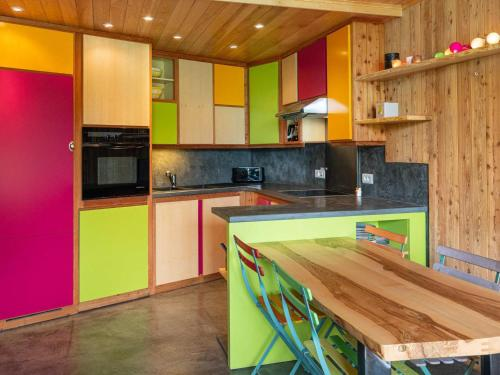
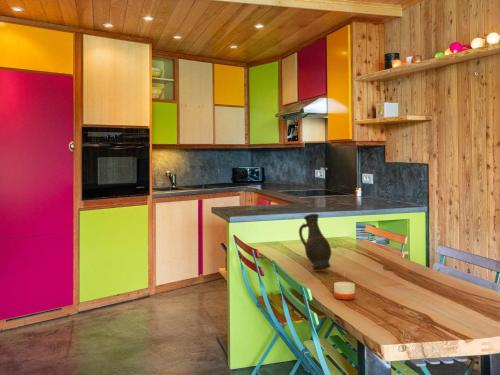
+ candle [333,280,356,301]
+ jug [298,213,332,271]
